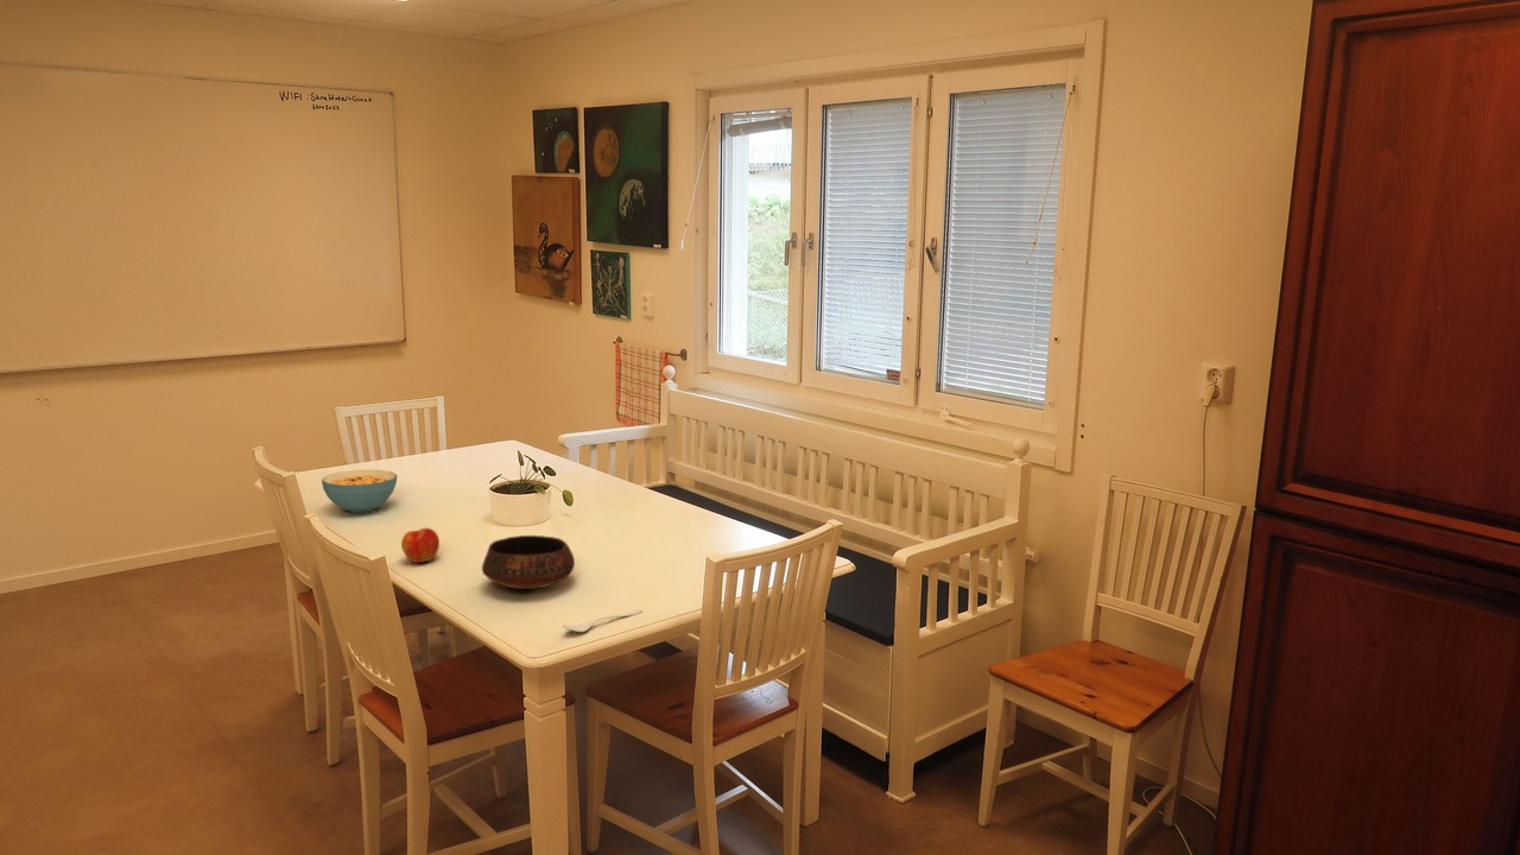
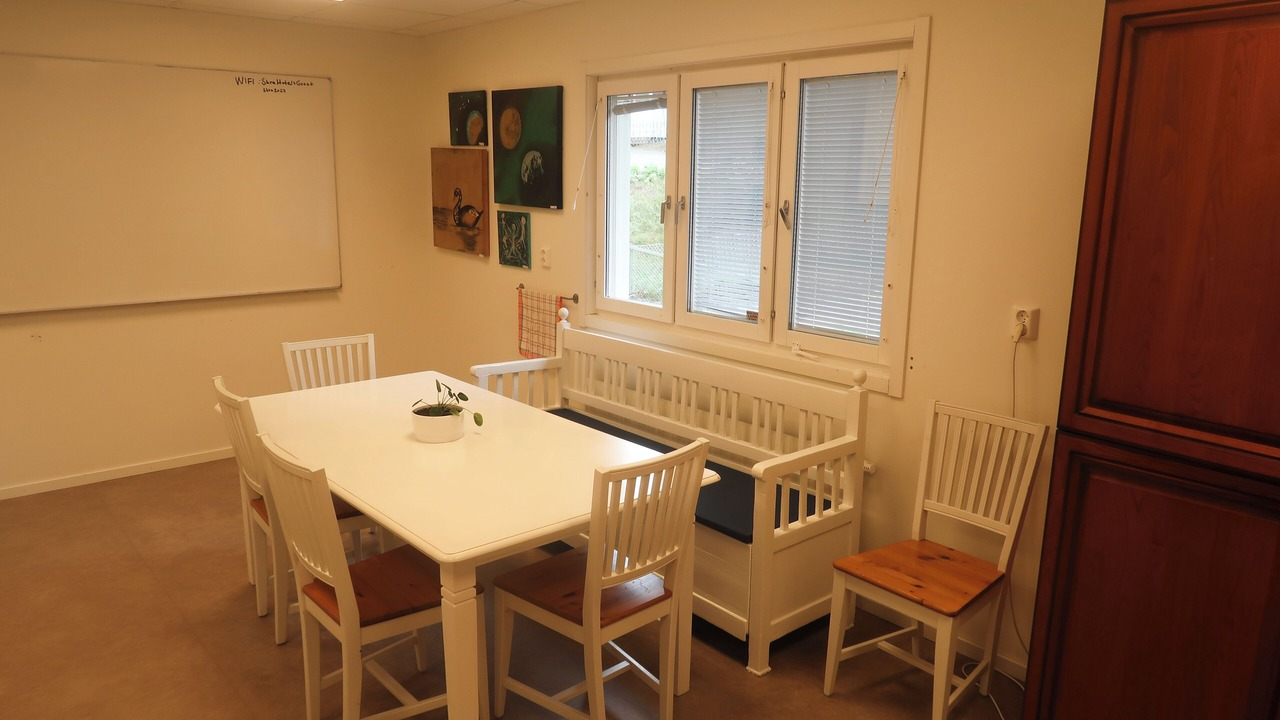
- apple [400,527,441,564]
- bowl [481,534,576,590]
- cereal bowl [321,468,398,514]
- spoon [562,608,644,633]
